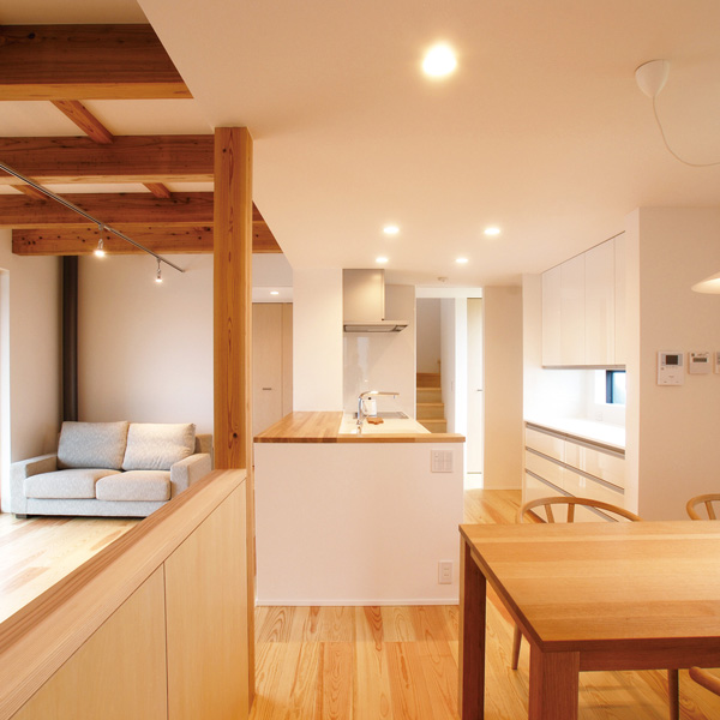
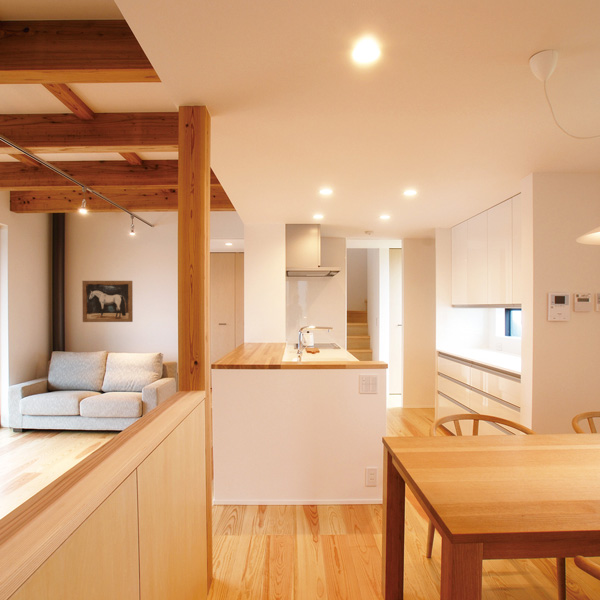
+ wall art [81,280,134,323]
